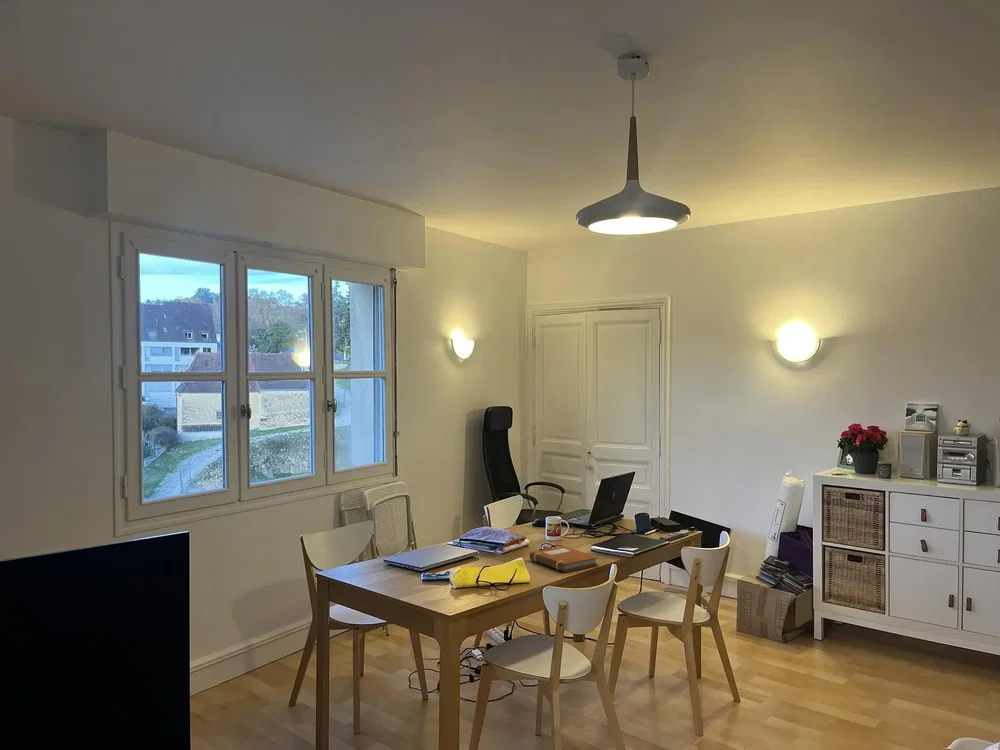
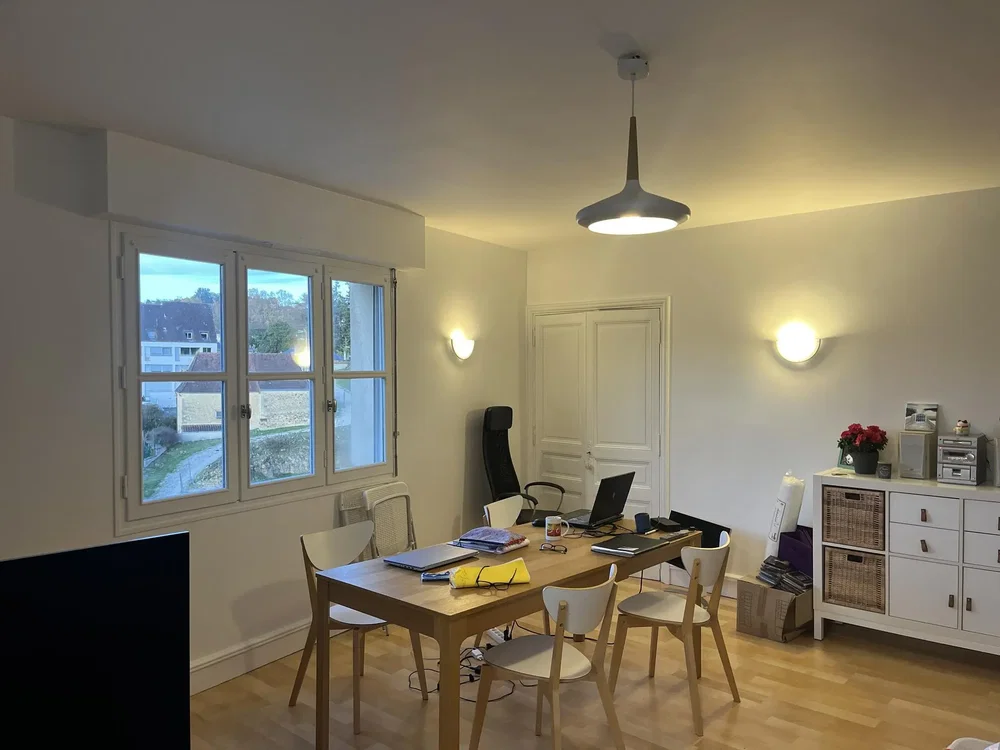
- notebook [529,545,600,573]
